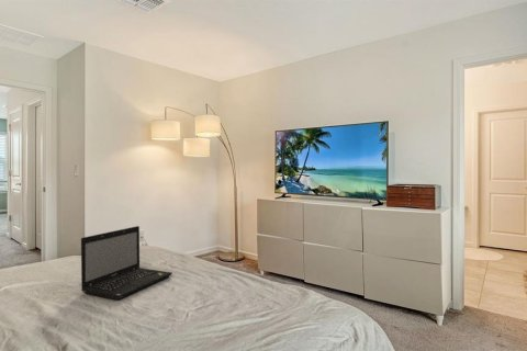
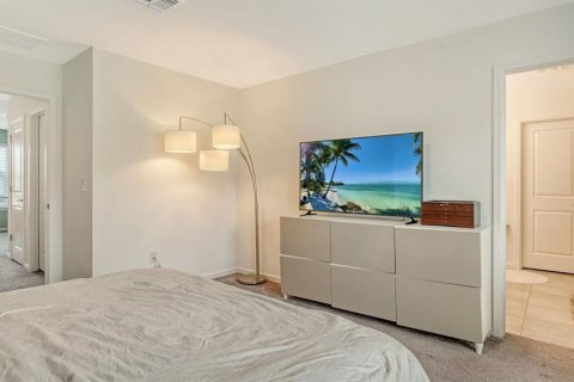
- laptop [80,225,173,302]
